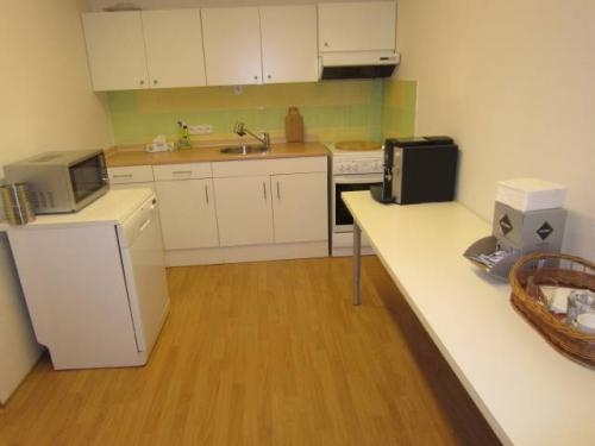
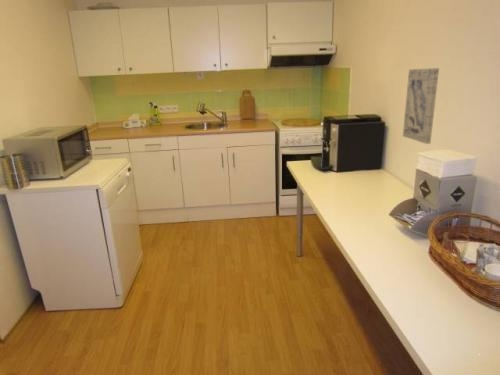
+ wall art [402,67,440,145]
